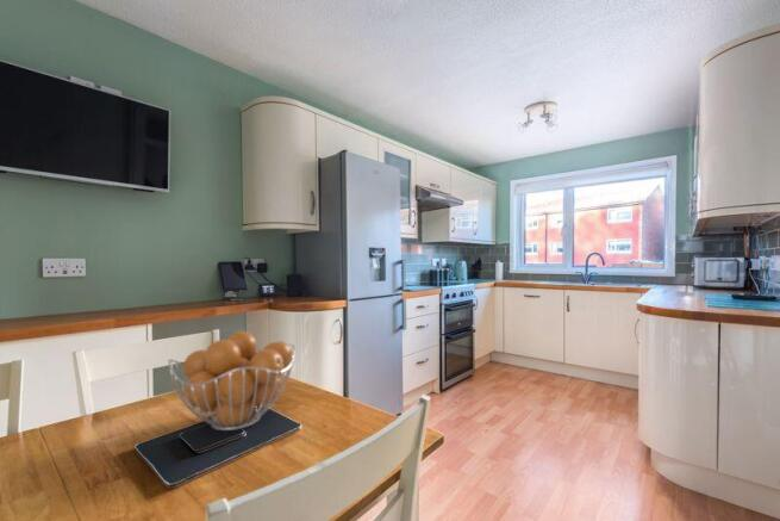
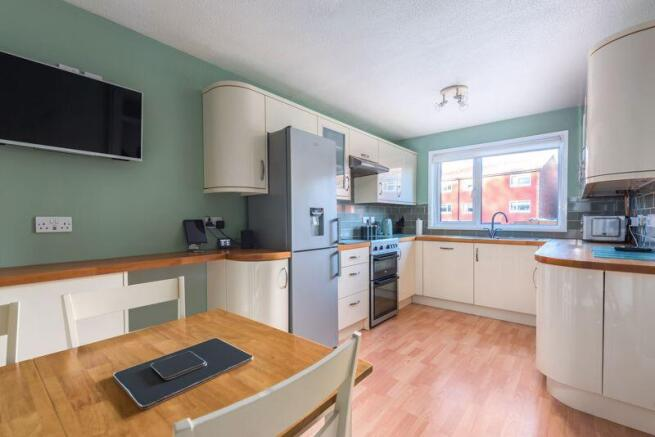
- fruit basket [167,329,297,432]
